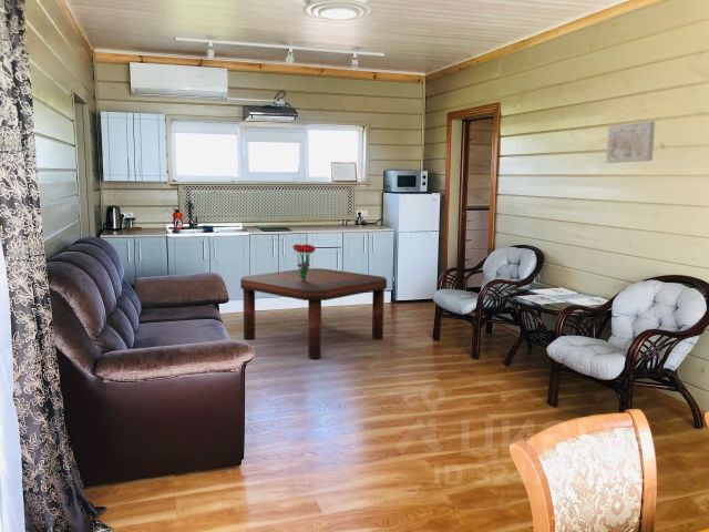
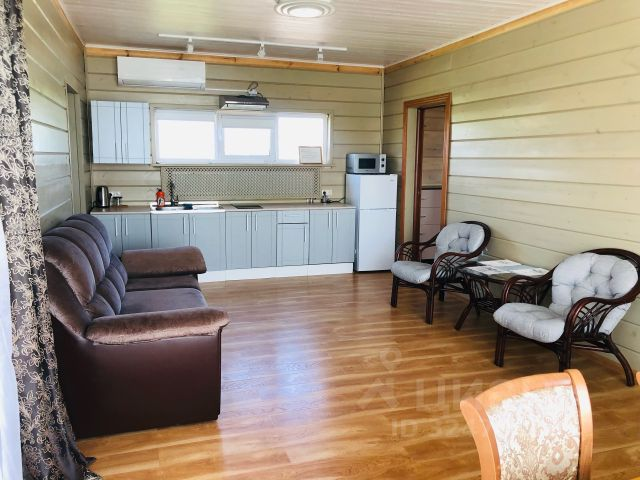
- bouquet [291,244,317,280]
- coffee table [239,267,388,359]
- wall art [605,120,656,164]
